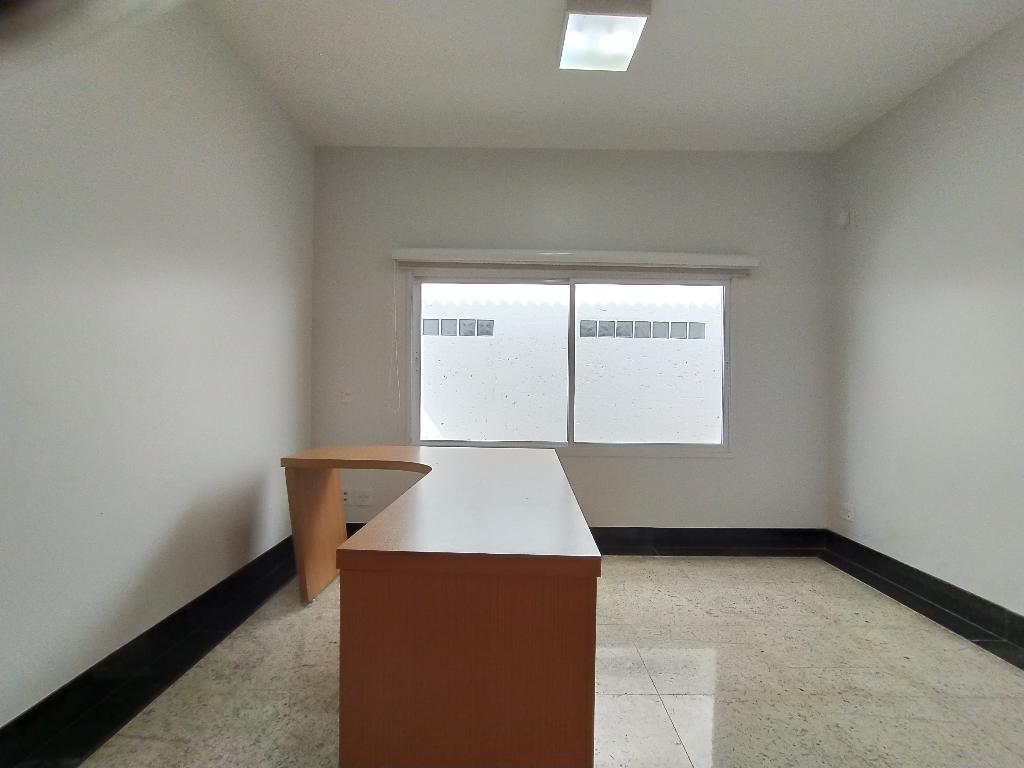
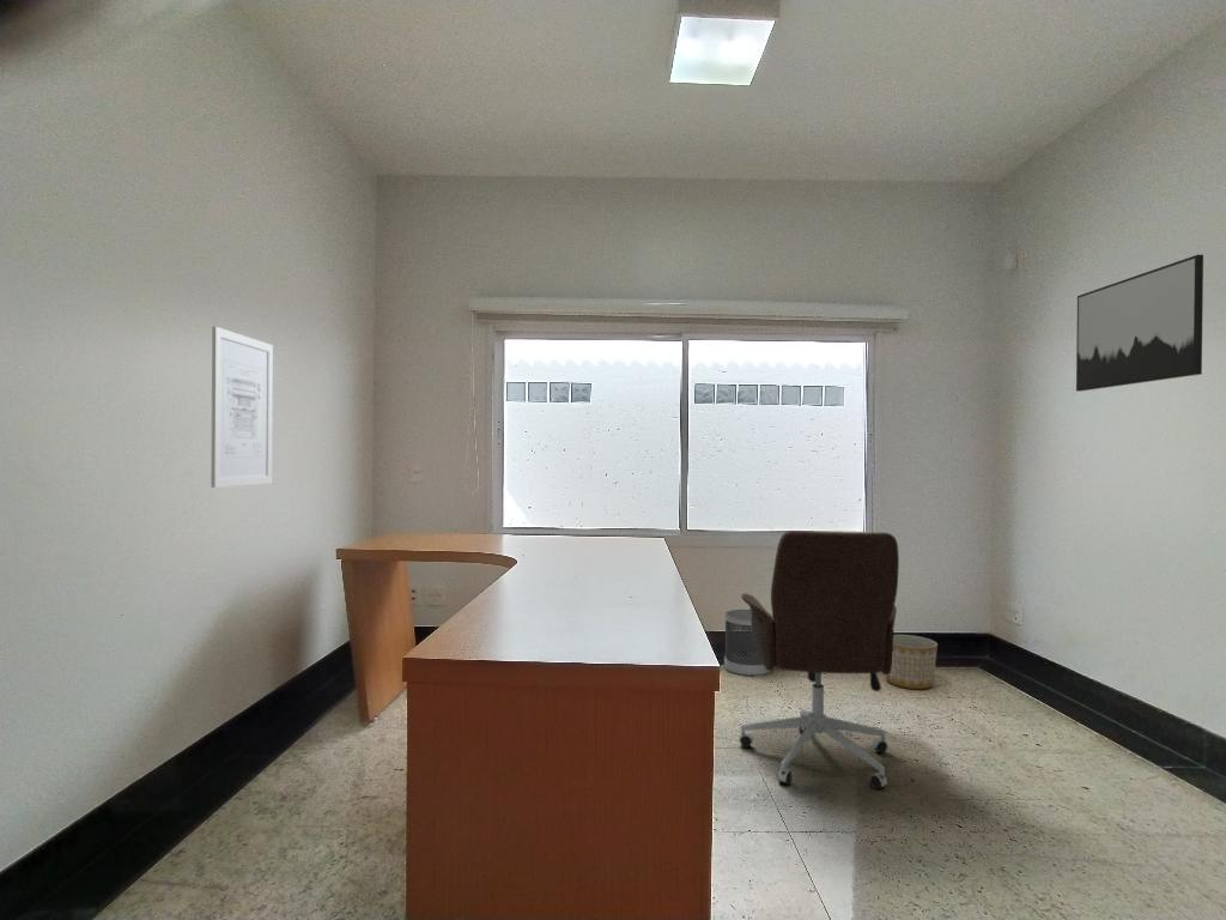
+ planter [885,634,939,690]
+ wall art [210,326,274,489]
+ wall art [1075,254,1204,393]
+ wastebasket [723,609,773,677]
+ office chair [738,529,900,791]
